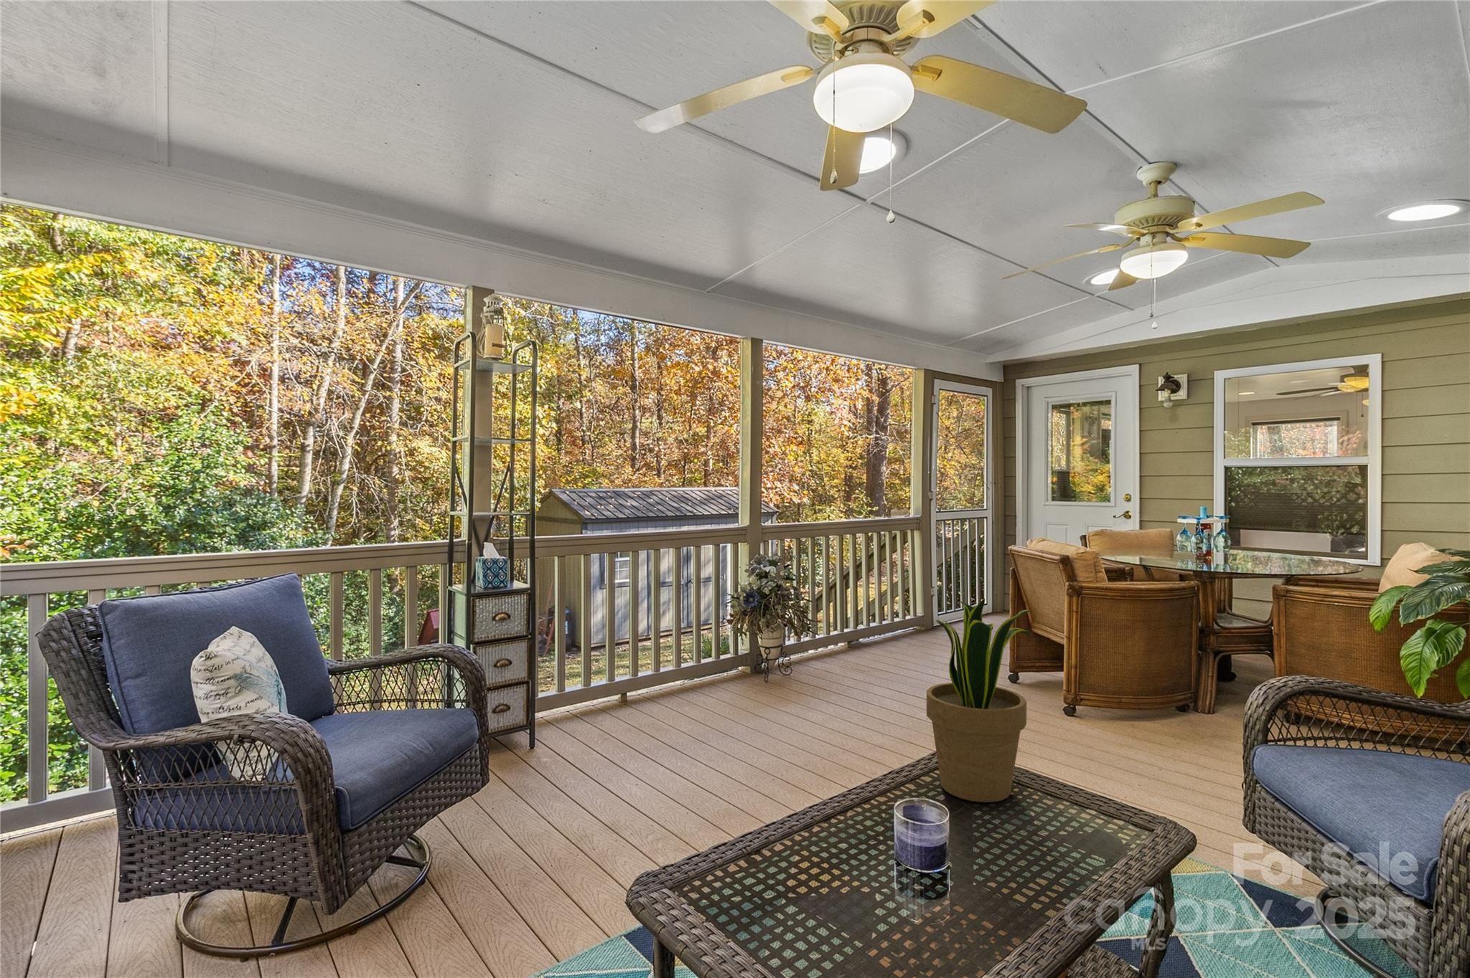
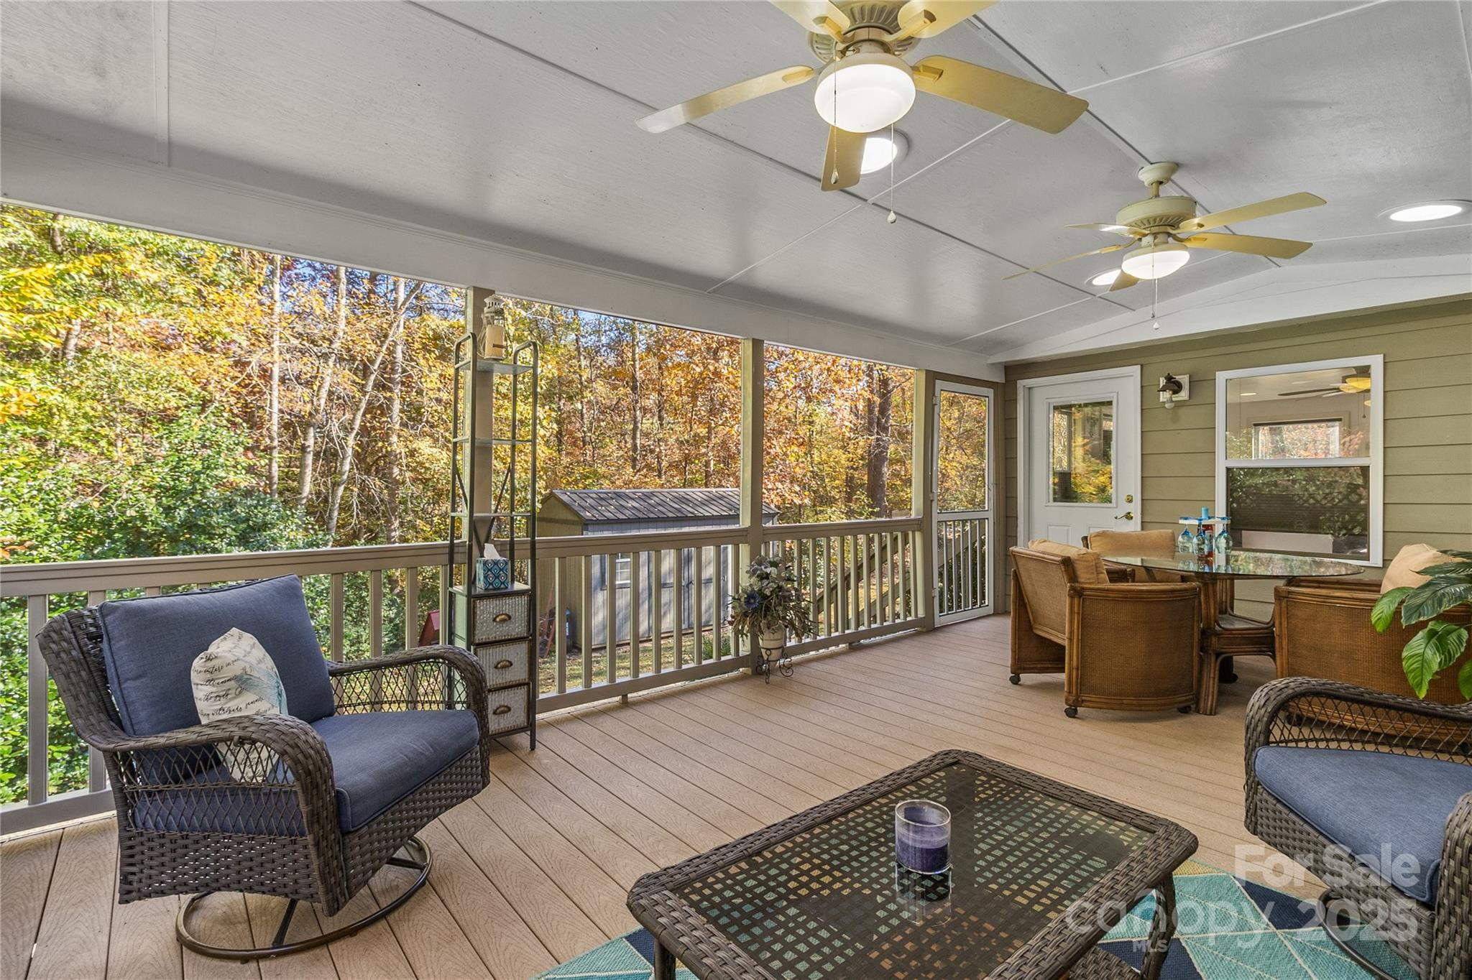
- potted plant [926,598,1031,803]
